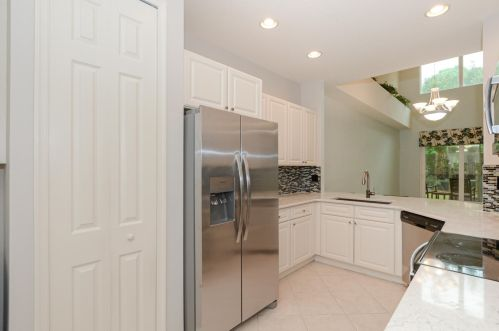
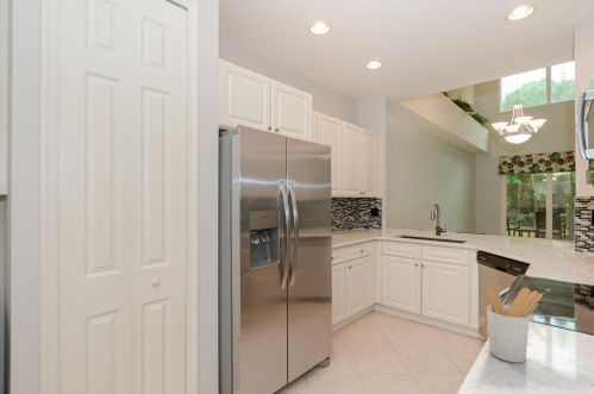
+ utensil holder [484,282,544,364]
